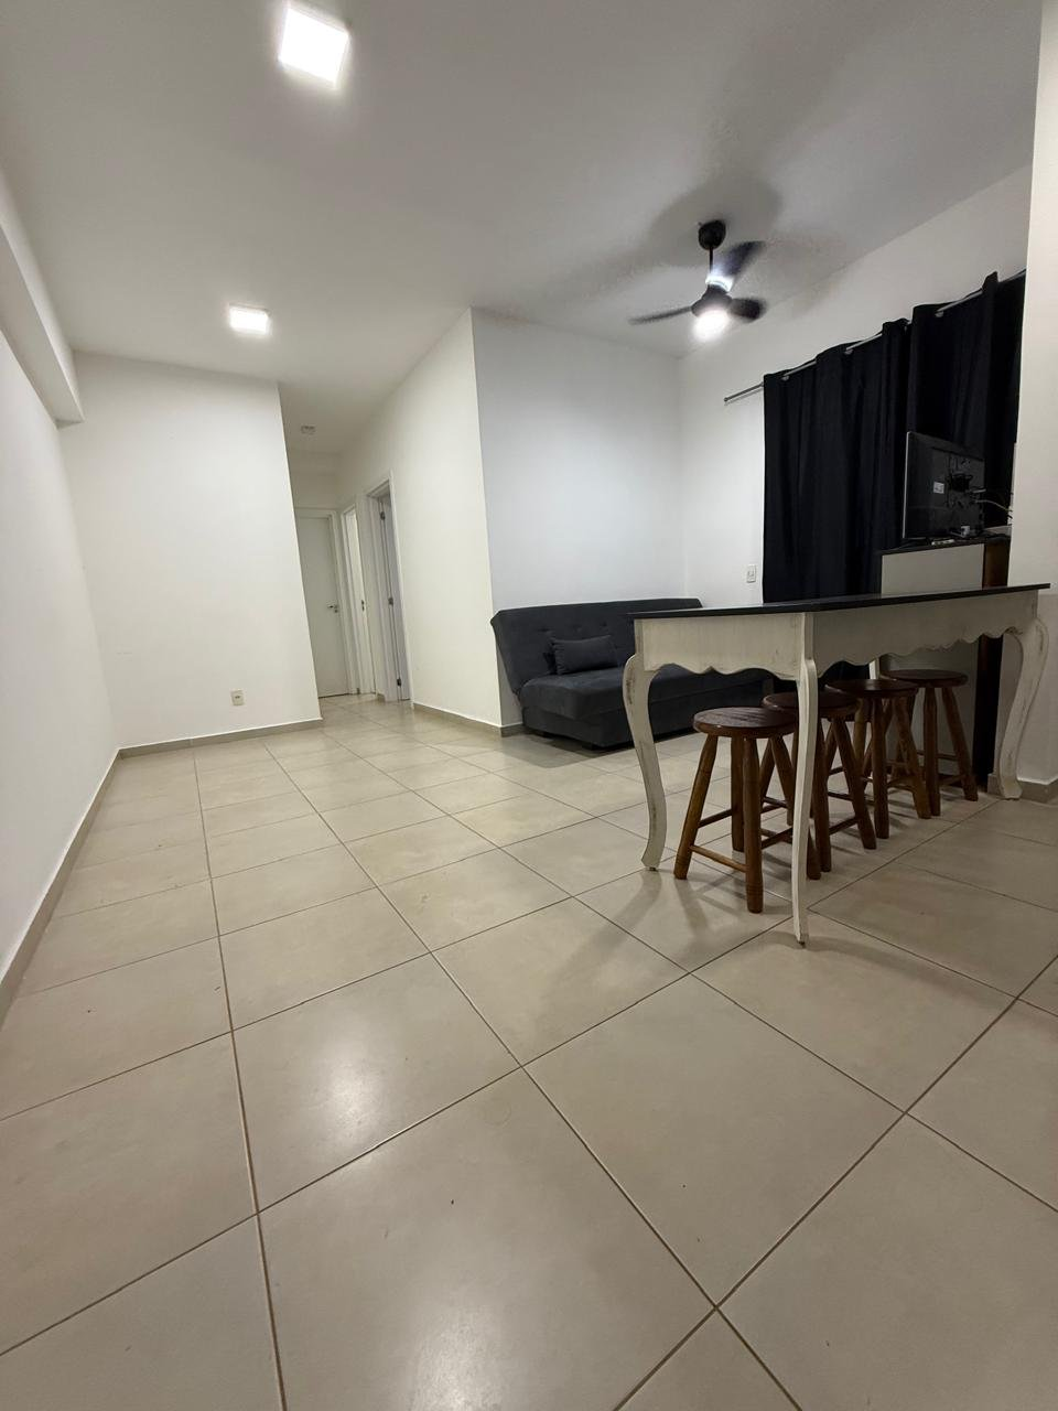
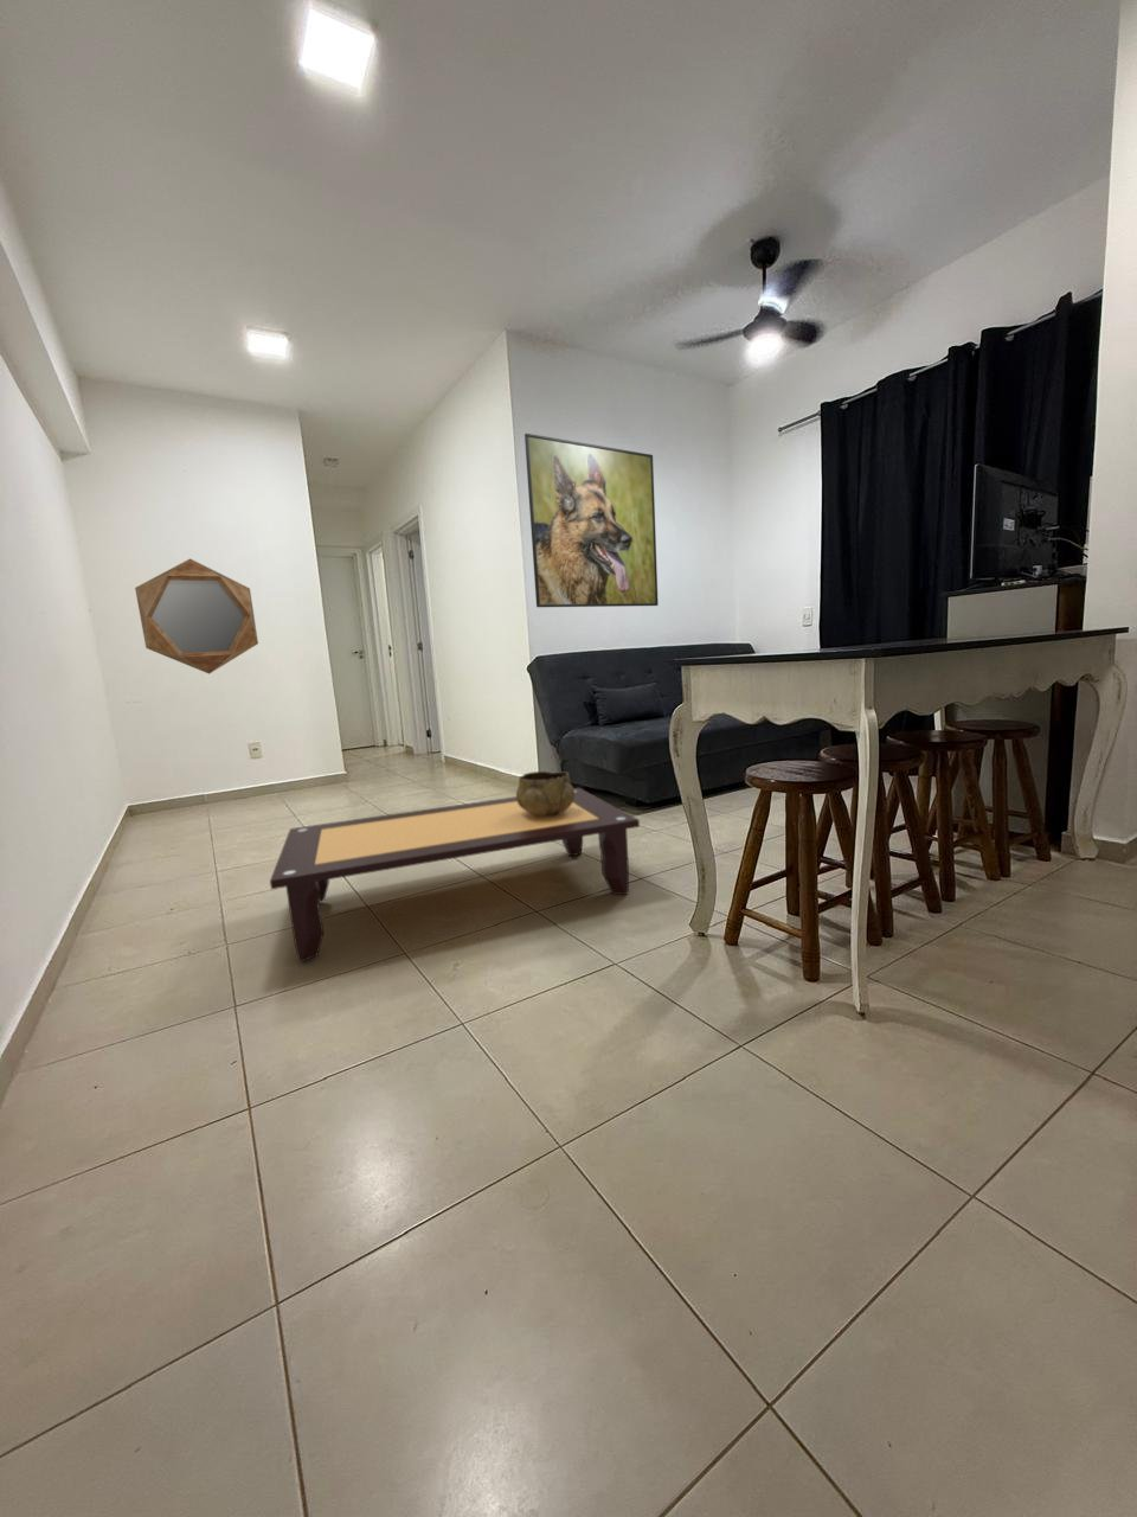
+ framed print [523,432,659,608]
+ home mirror [134,558,259,676]
+ coffee table [269,787,640,964]
+ decorative bowl [515,770,574,817]
